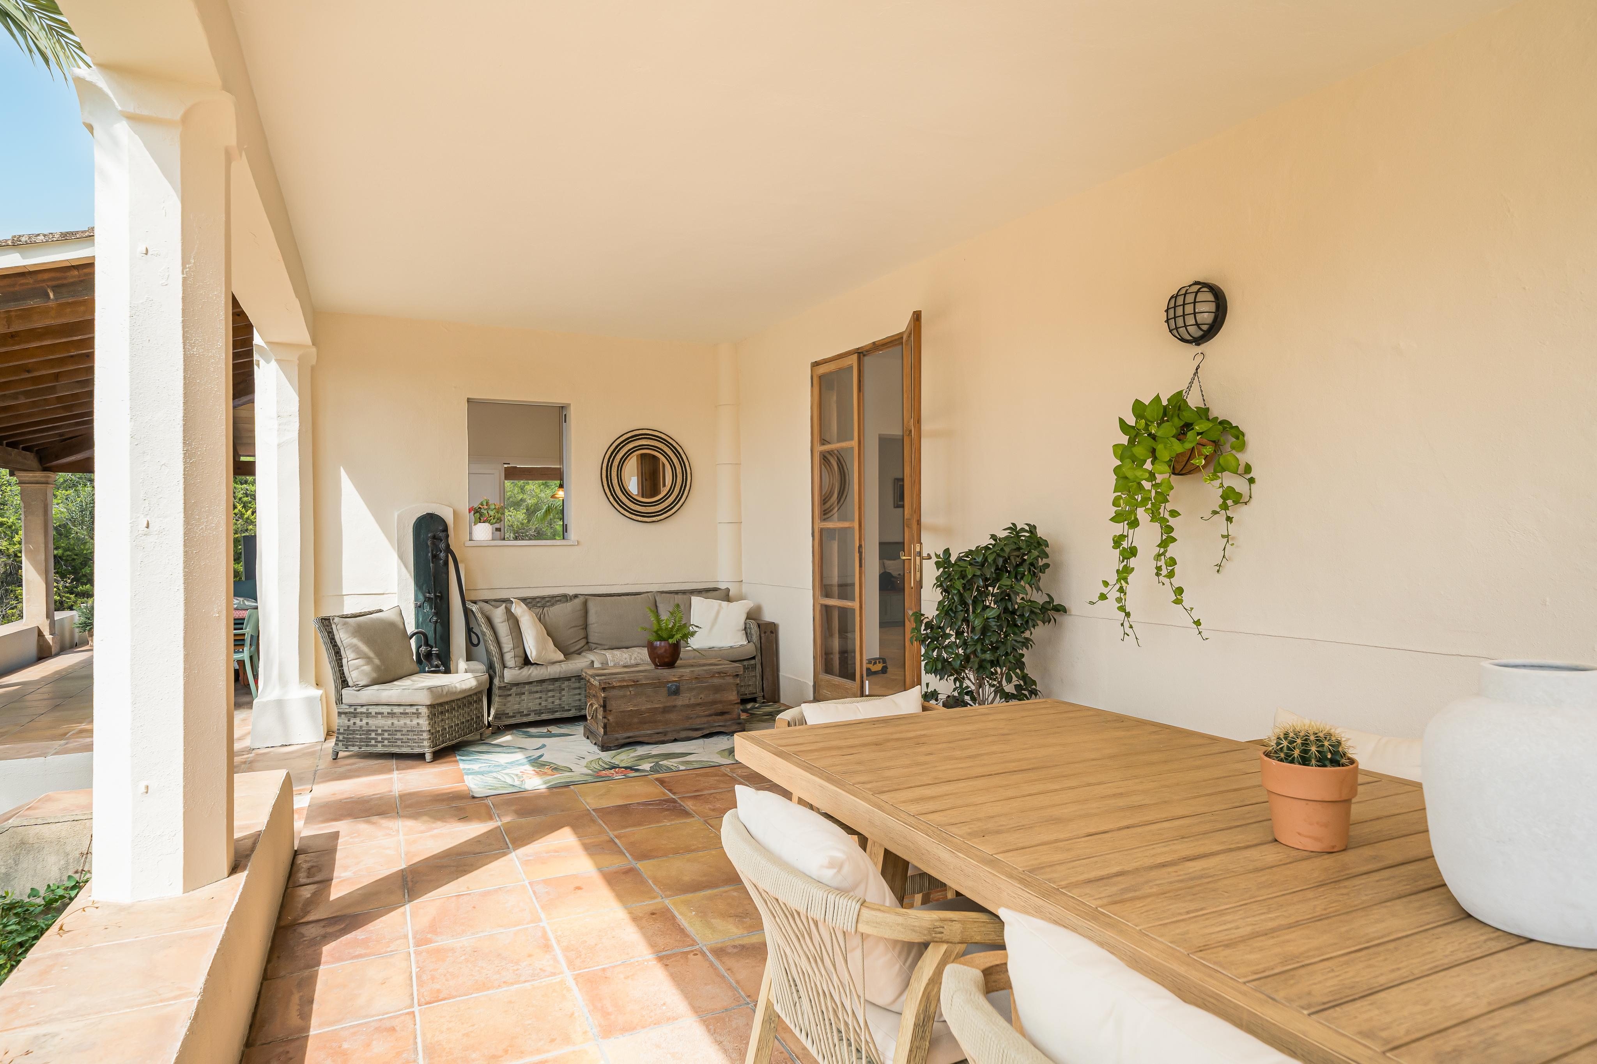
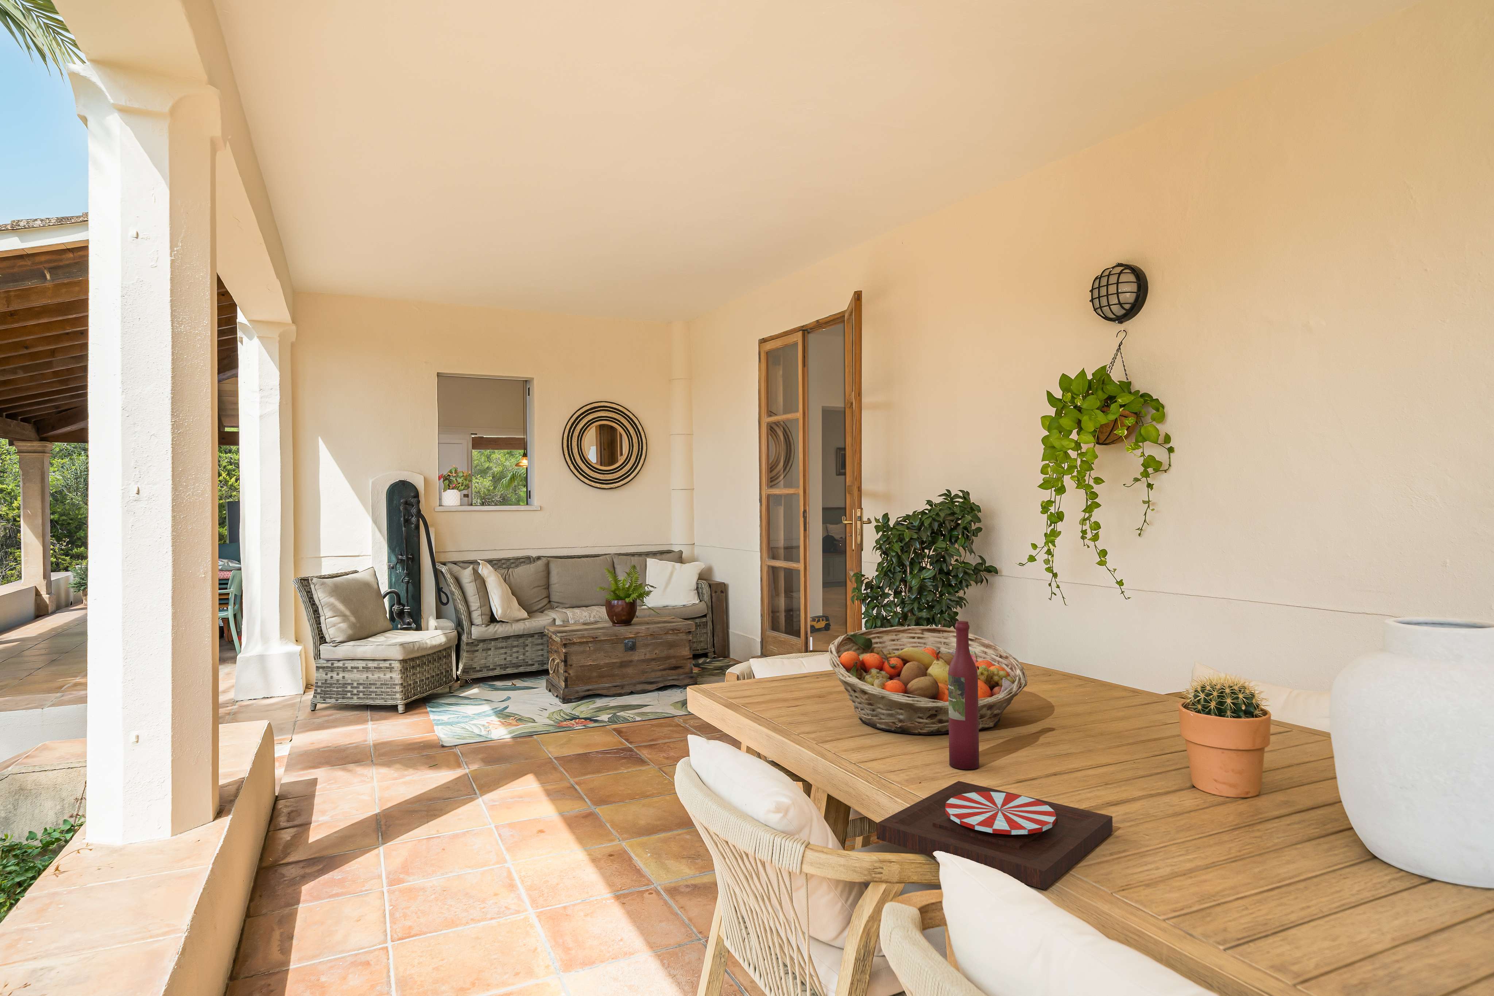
+ fruit basket [828,626,1028,735]
+ wine bottle [948,620,979,770]
+ plate [876,780,1113,890]
